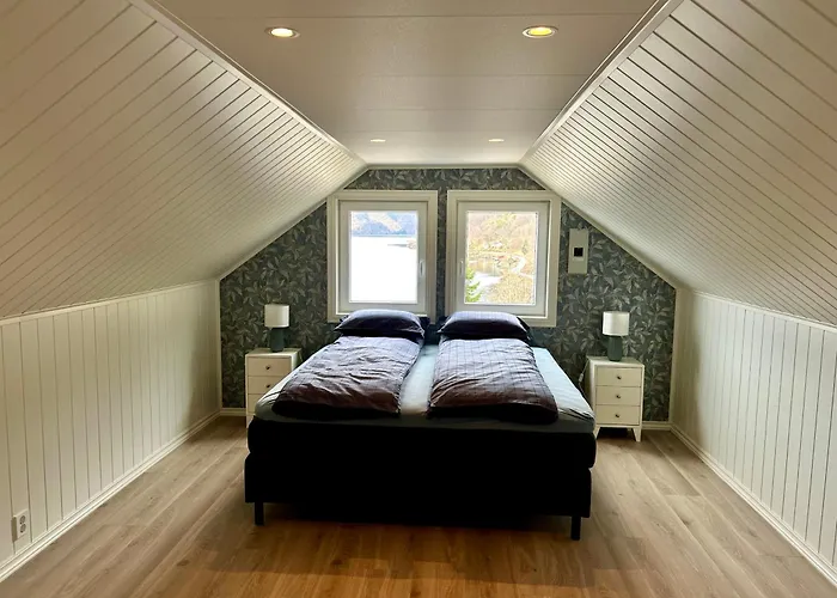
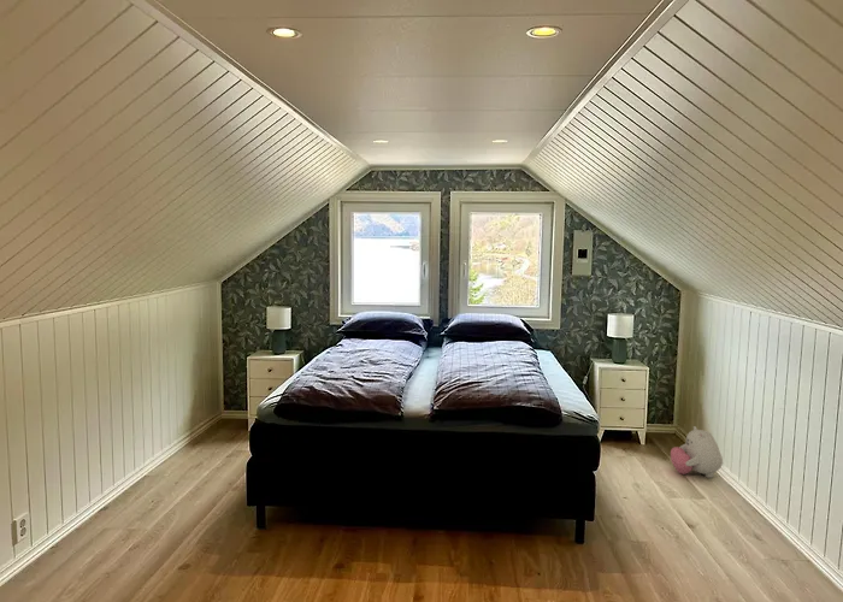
+ plush toy [670,425,724,479]
